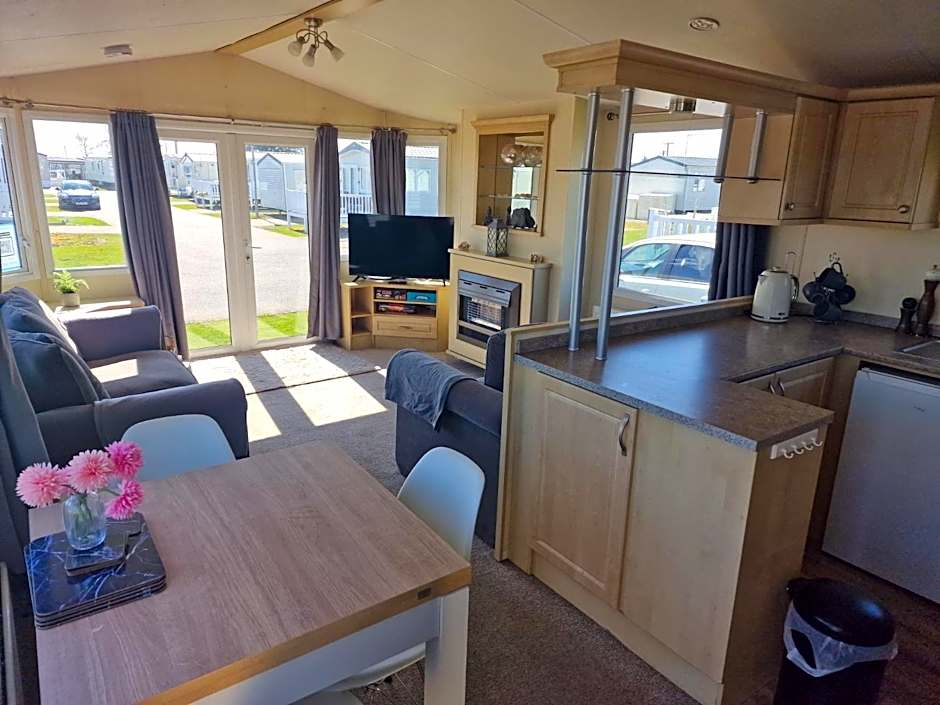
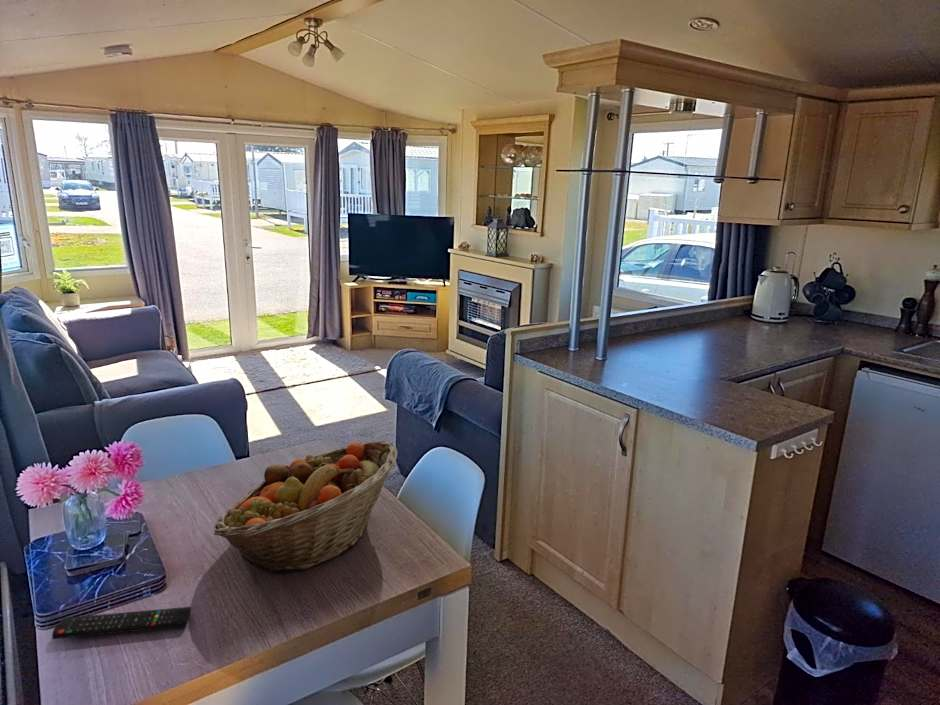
+ remote control [51,606,192,640]
+ fruit basket [213,440,398,575]
